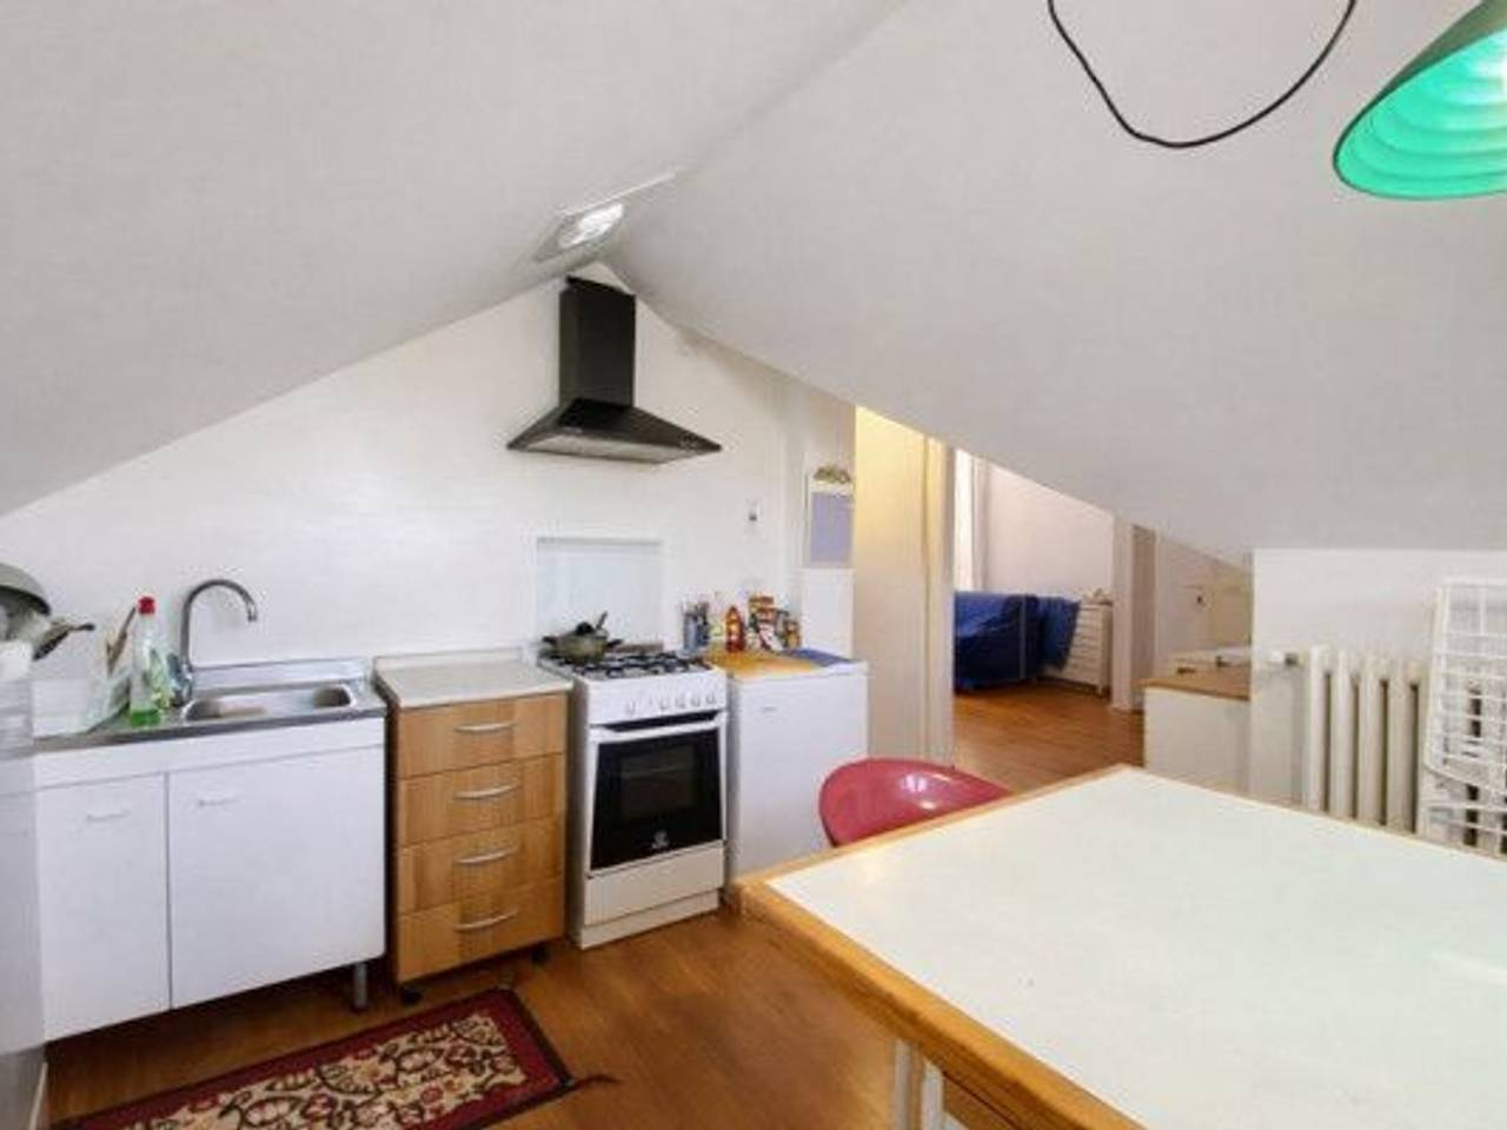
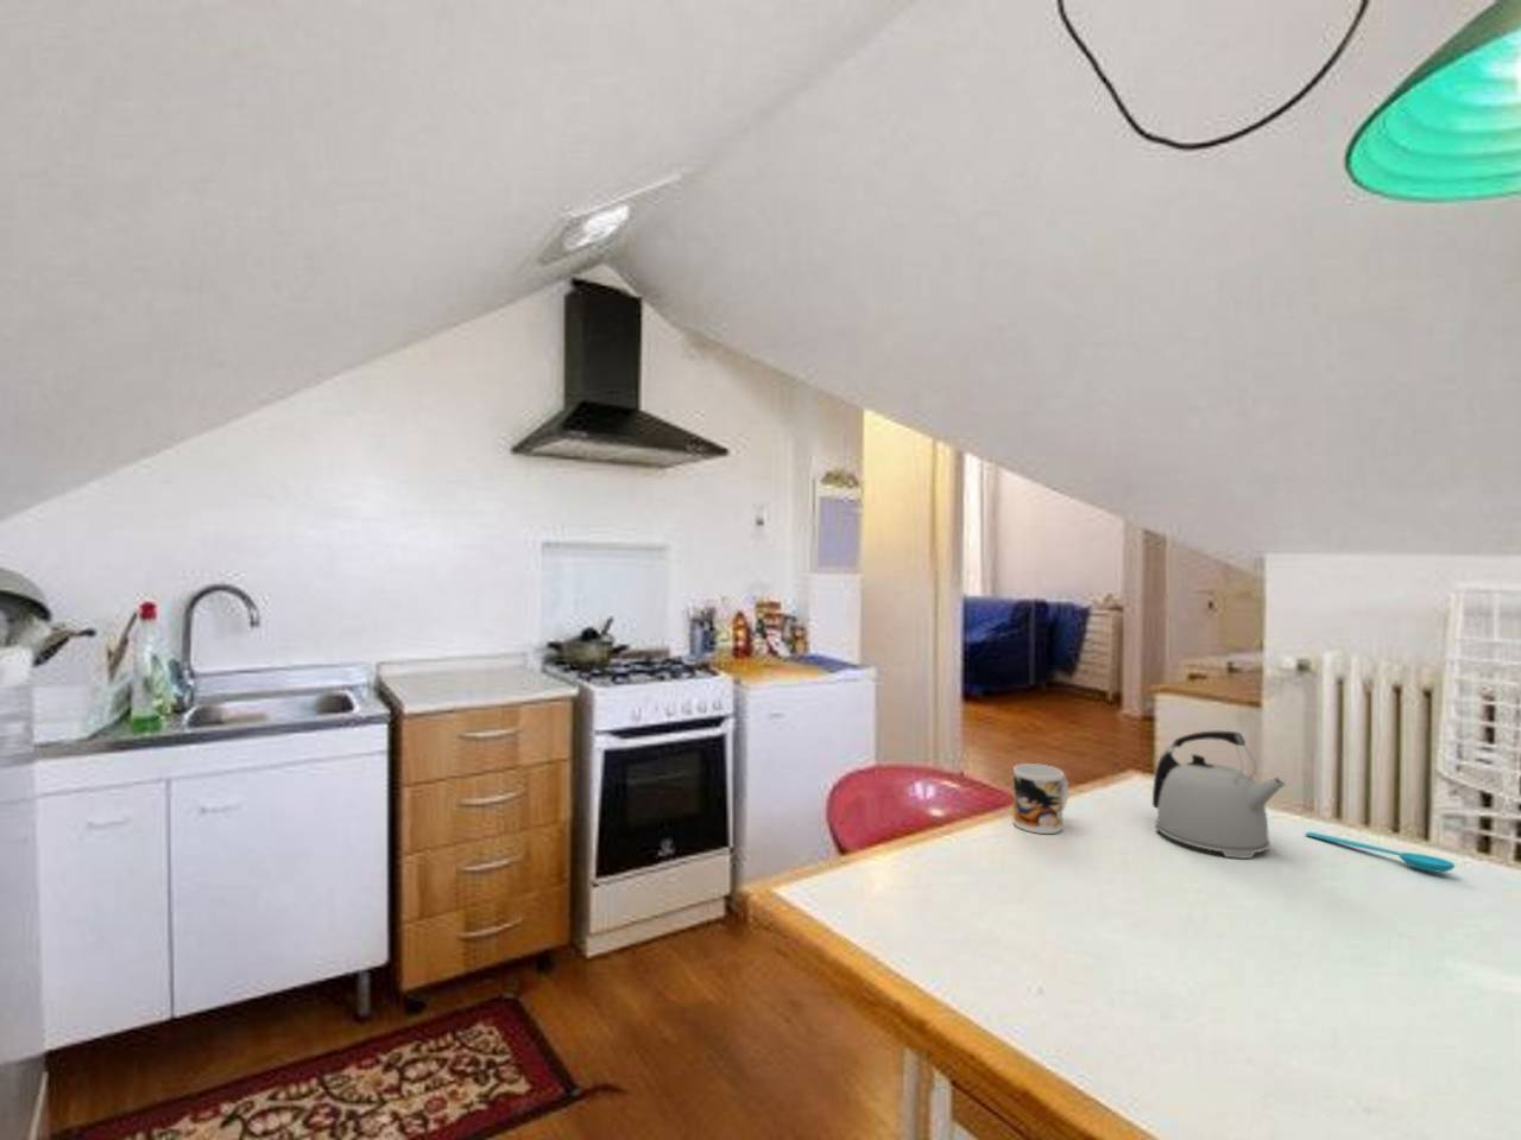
+ kettle [1151,730,1287,860]
+ spoon [1303,830,1455,873]
+ mug [1012,763,1069,835]
